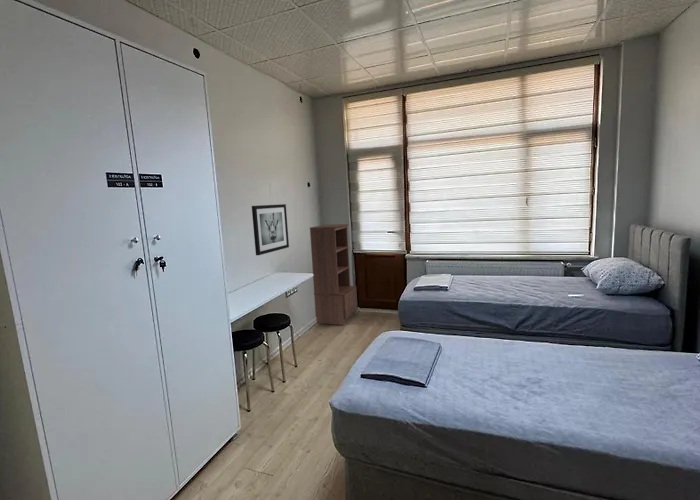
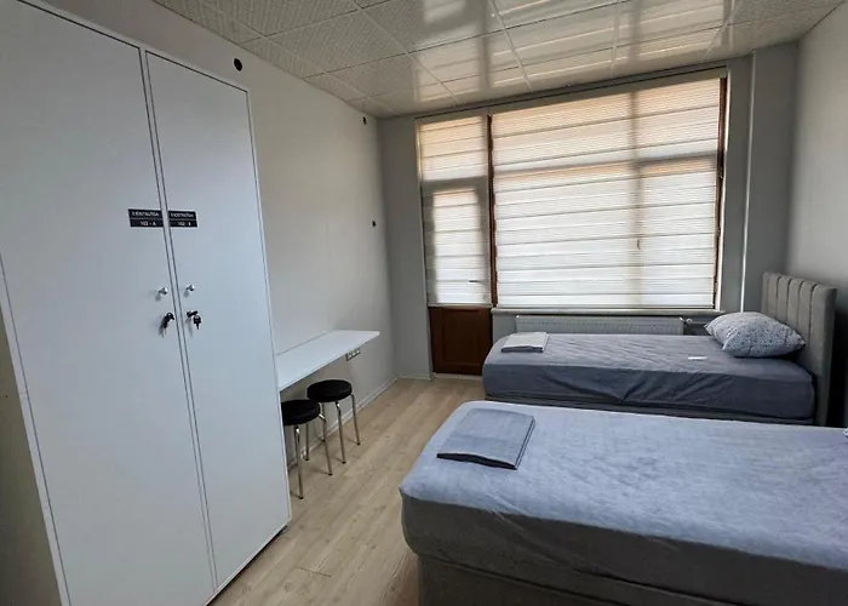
- shelving unit [309,223,358,326]
- wall art [251,203,290,256]
